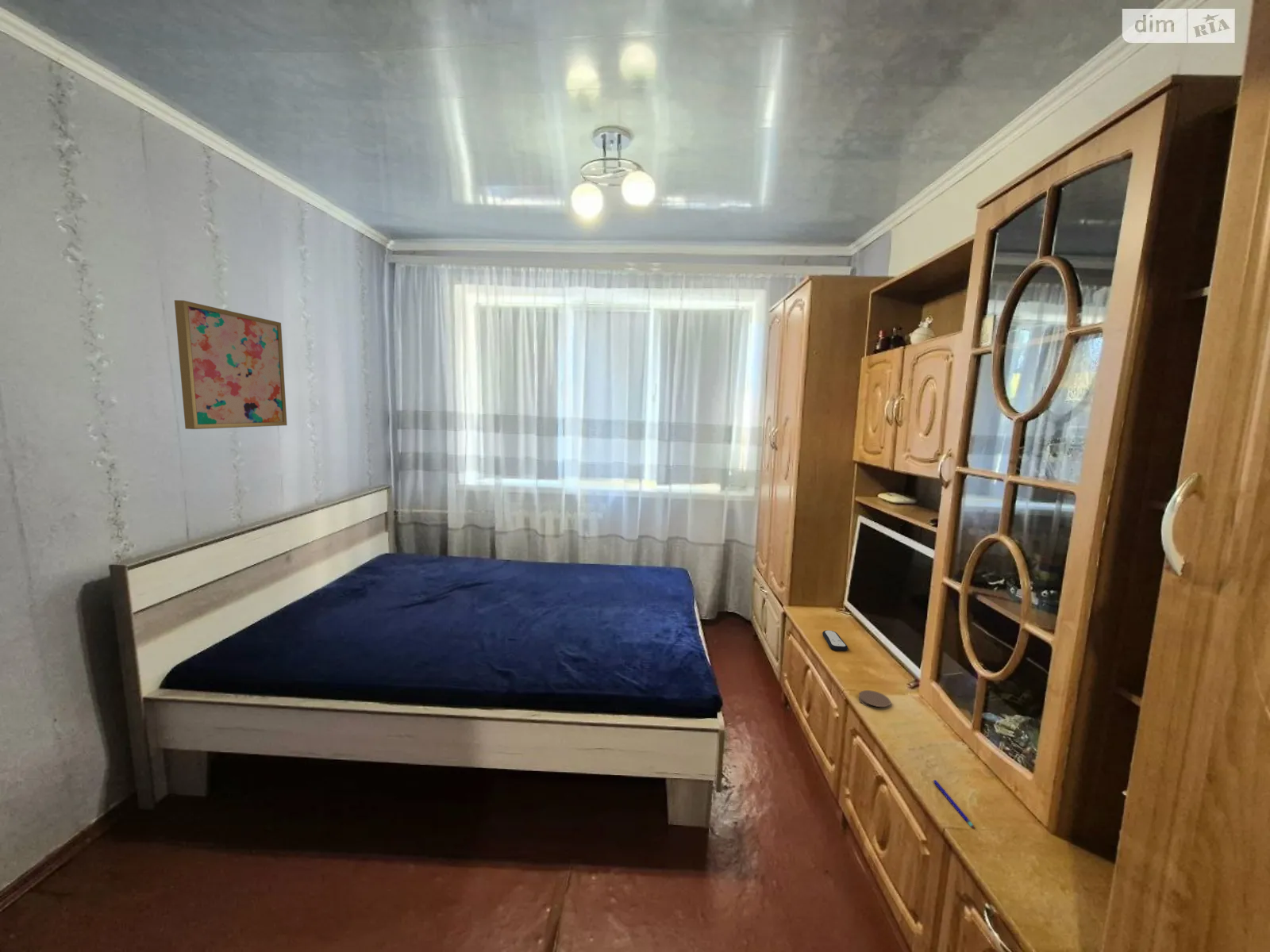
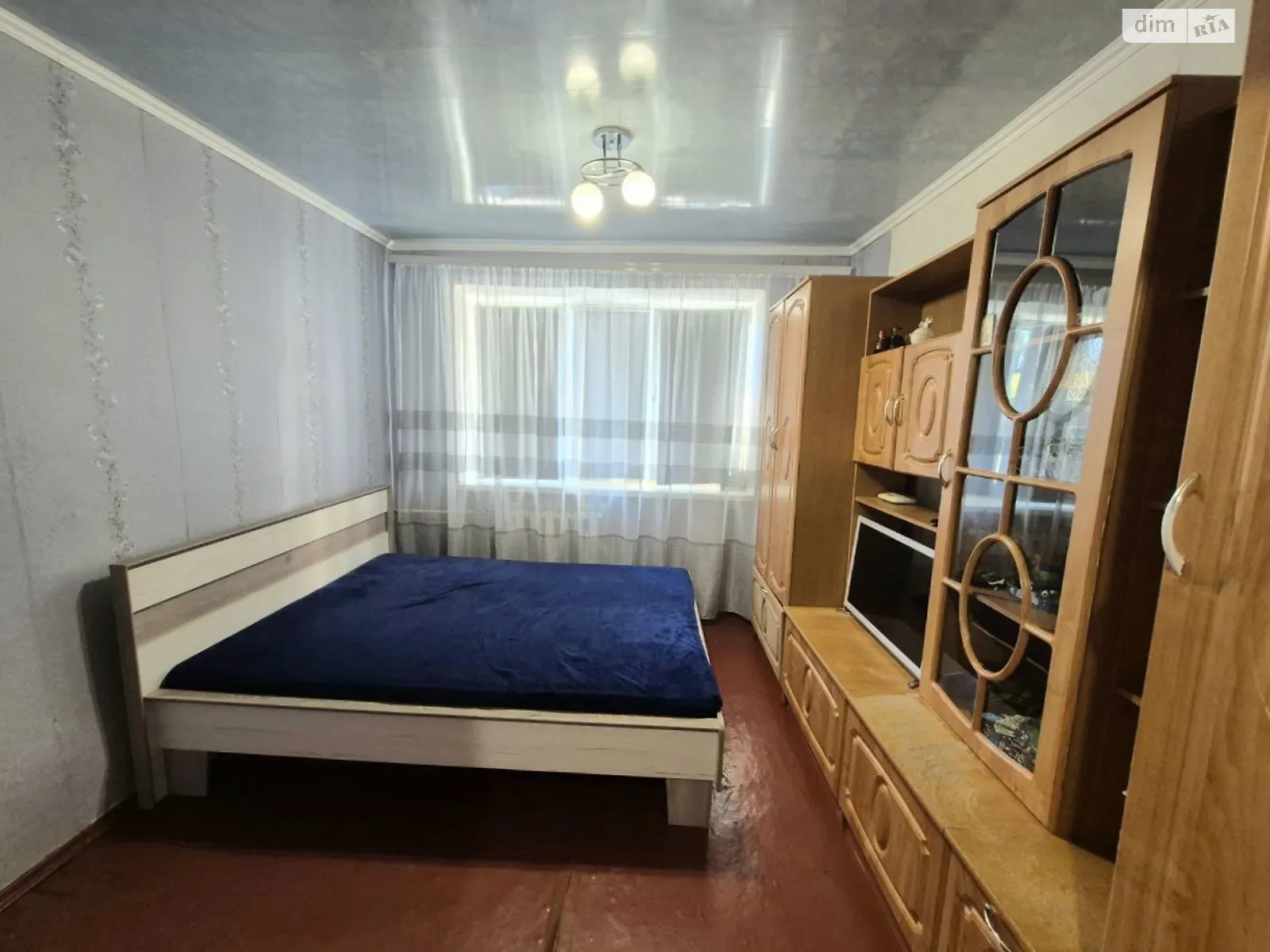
- pen [933,779,976,829]
- coaster [858,689,891,708]
- wall art [174,299,288,430]
- remote control [822,630,849,651]
